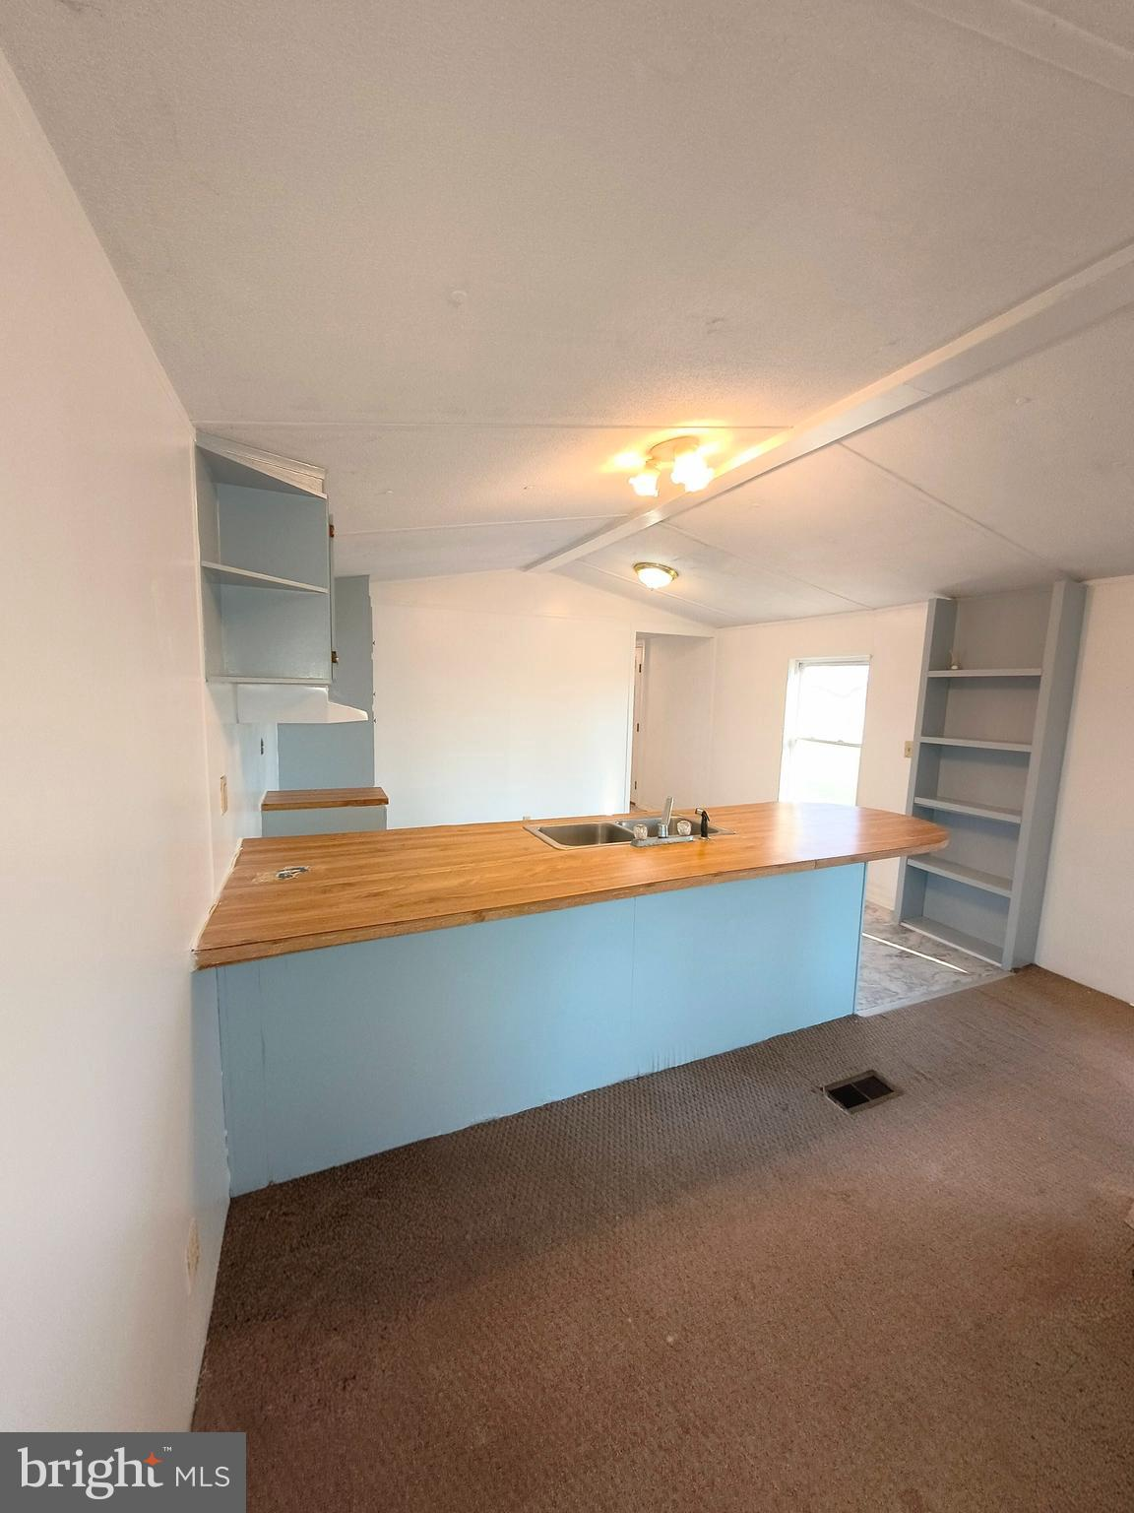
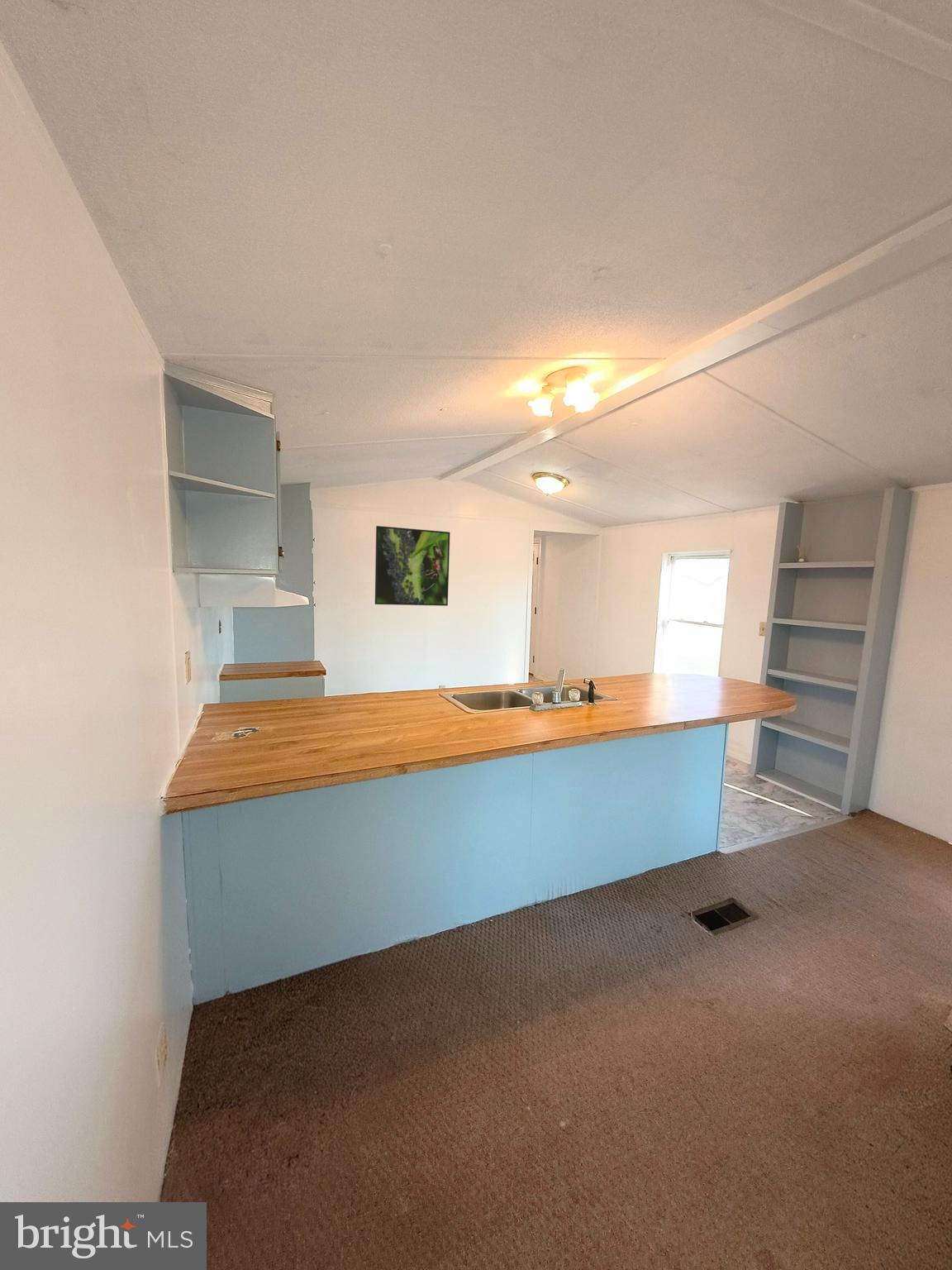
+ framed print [374,525,451,607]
